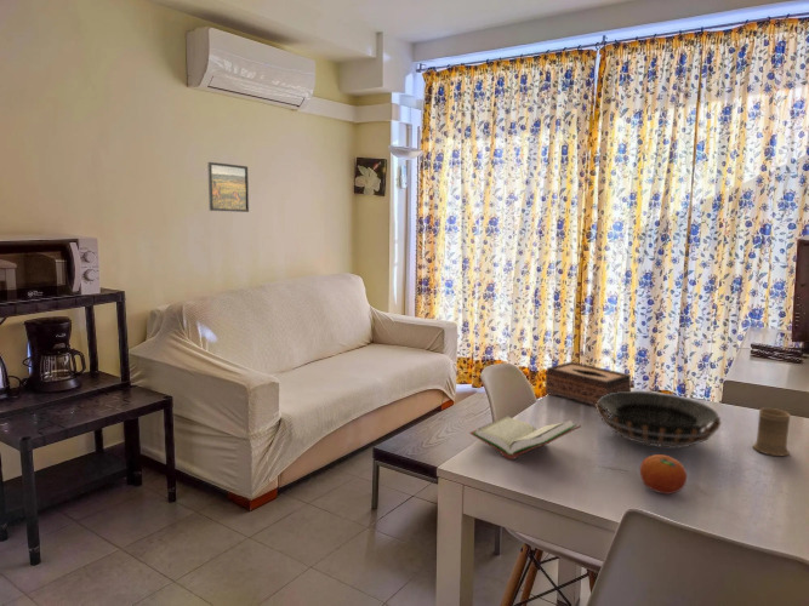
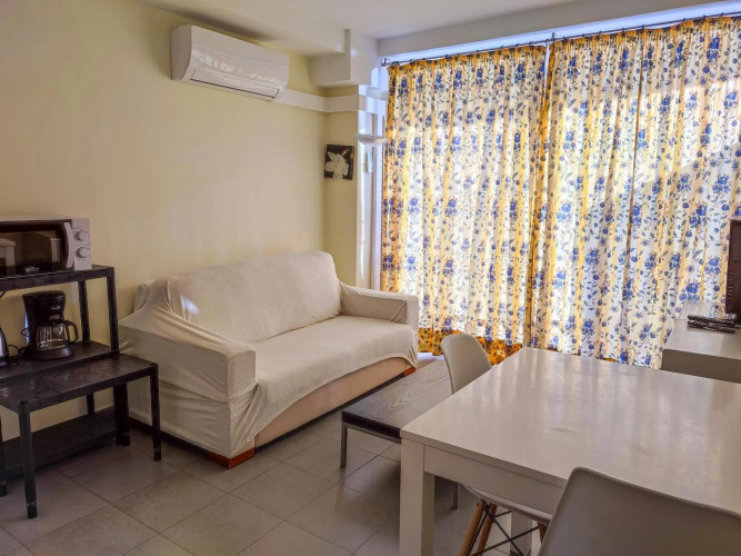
- decorative bowl [596,390,723,448]
- mug [752,407,791,457]
- fruit [639,453,688,496]
- tissue box [543,361,632,411]
- book [468,415,582,461]
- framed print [206,161,250,213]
